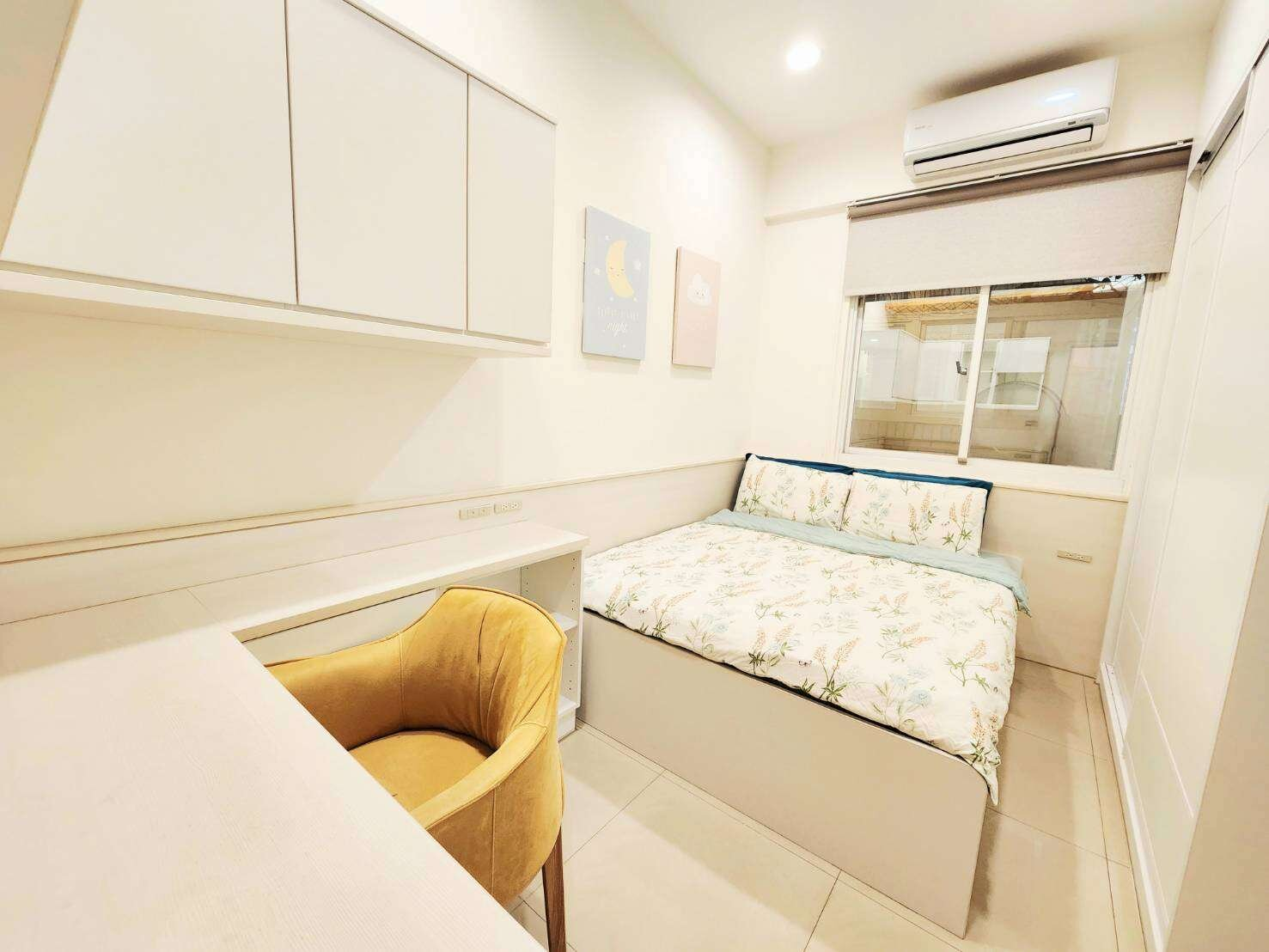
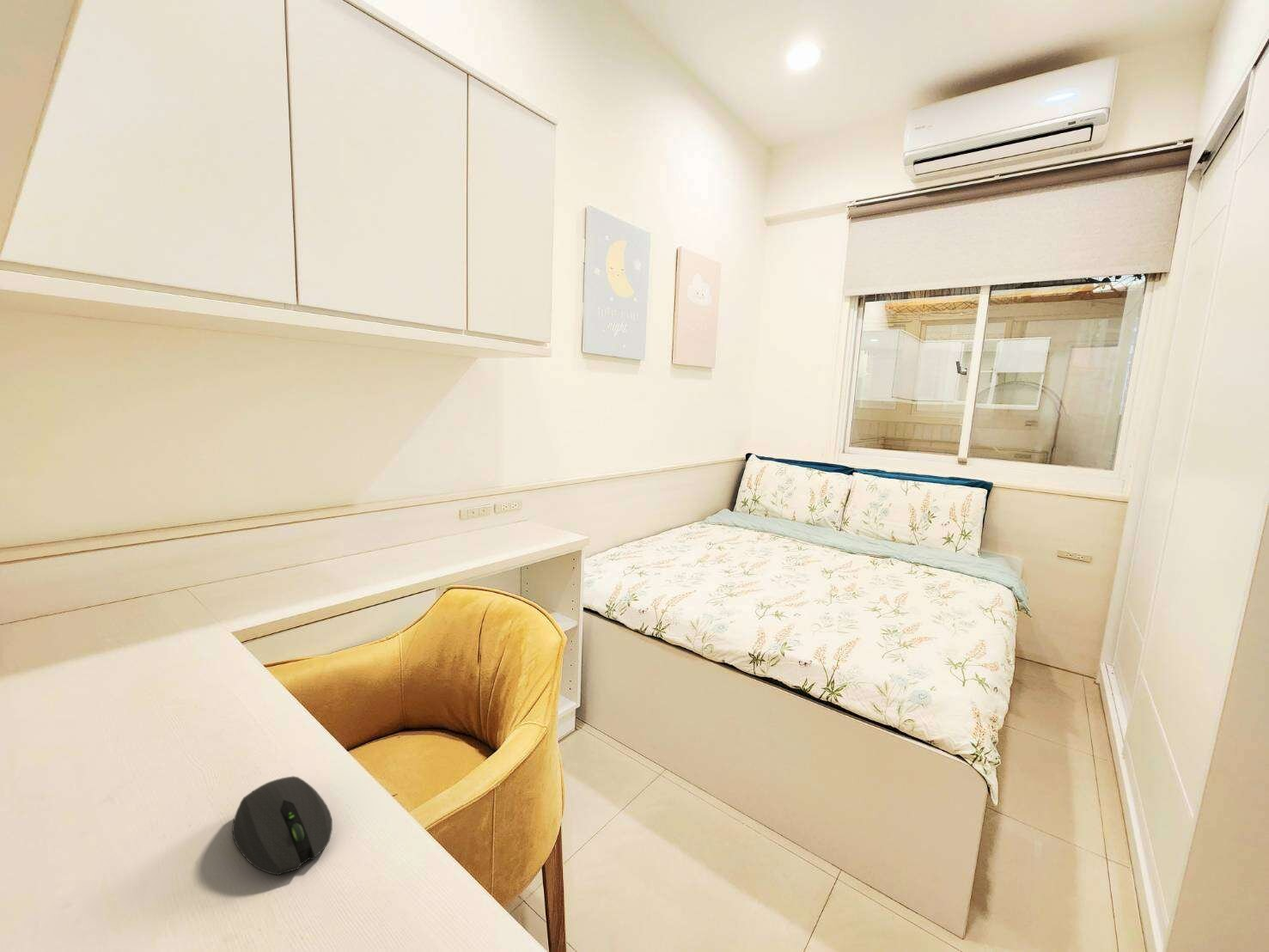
+ computer mouse [231,775,333,876]
